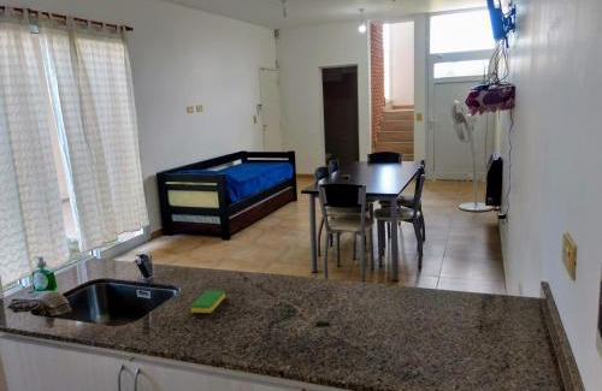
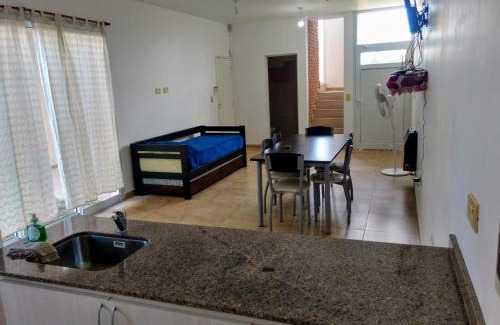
- dish sponge [189,289,226,314]
